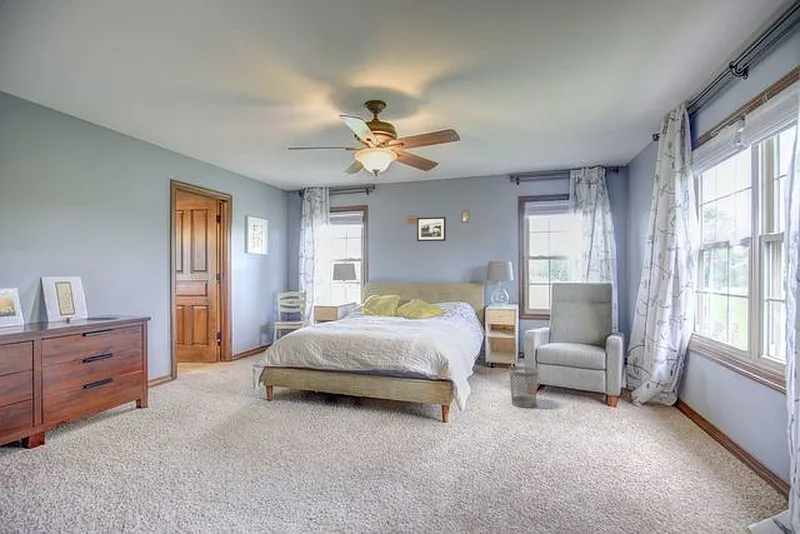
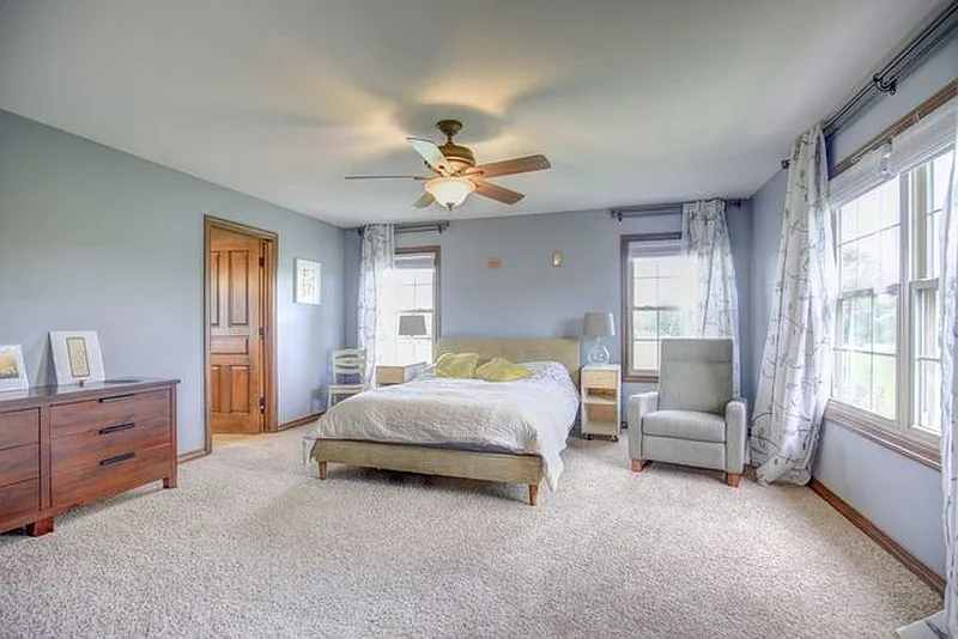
- picture frame [416,216,447,242]
- wastebasket [508,365,539,409]
